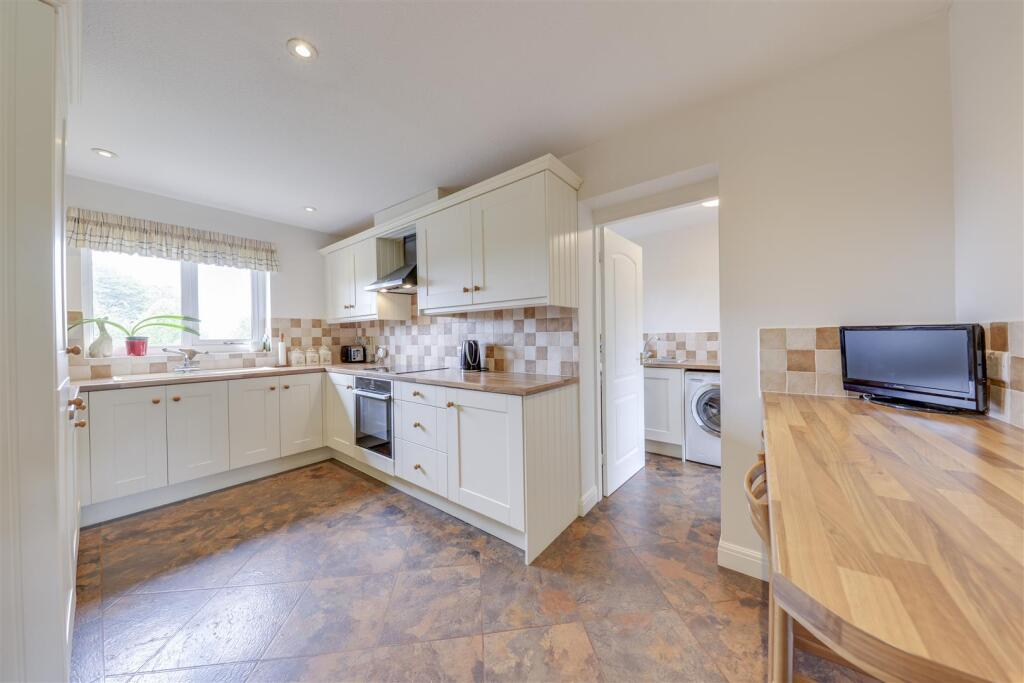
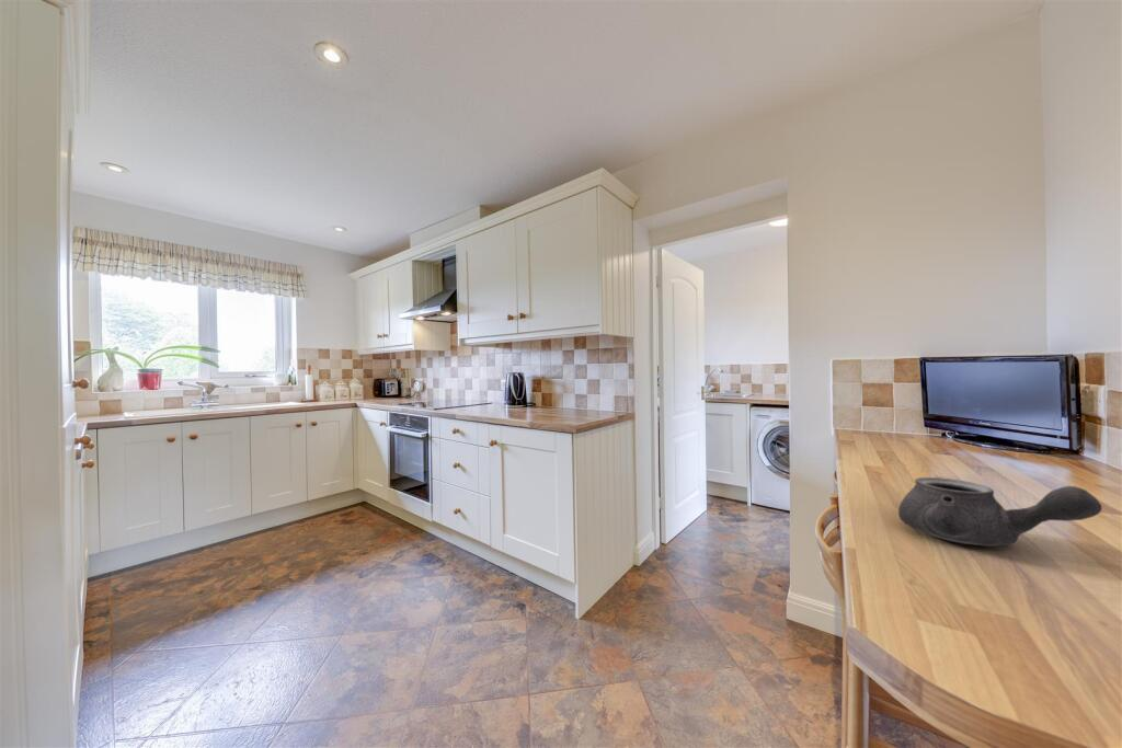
+ teapot [897,476,1103,548]
